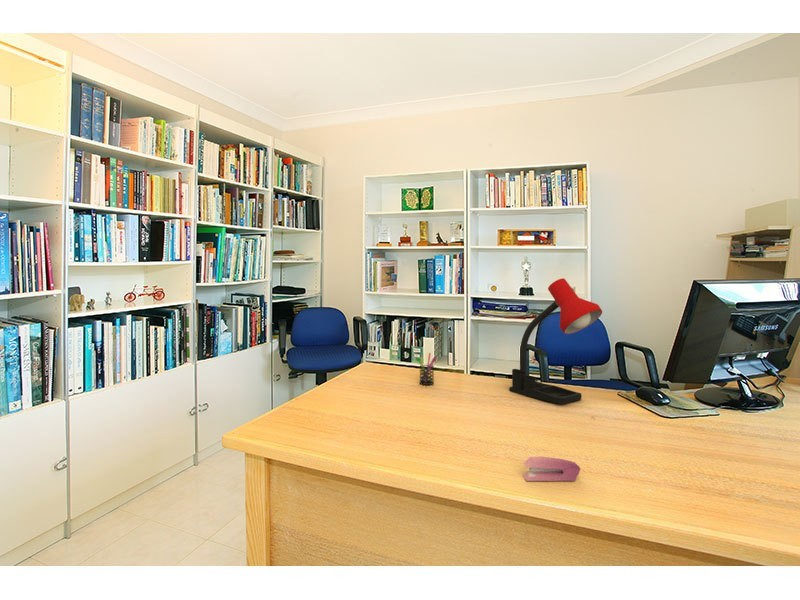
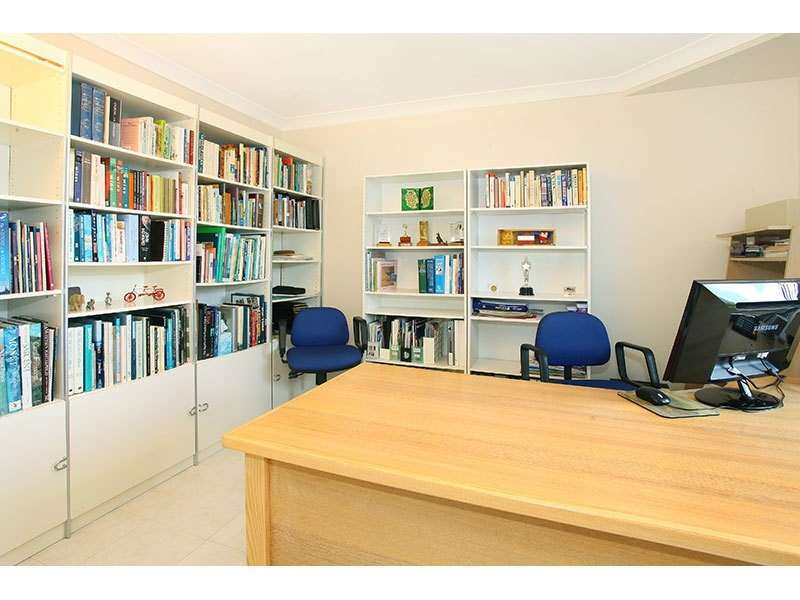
- pen holder [416,352,438,386]
- stapler [522,456,581,482]
- desk lamp [508,277,603,405]
